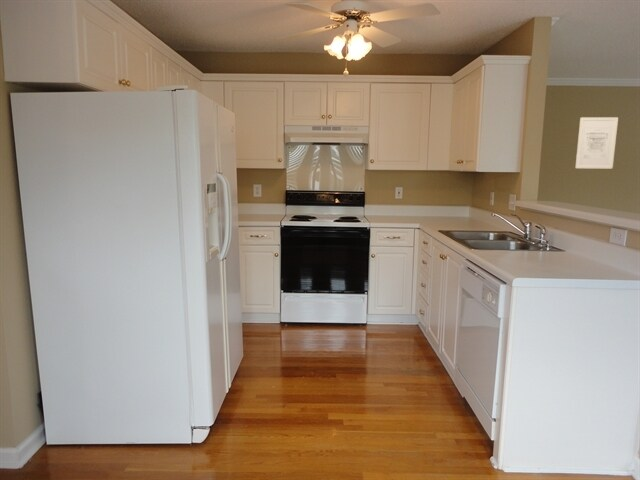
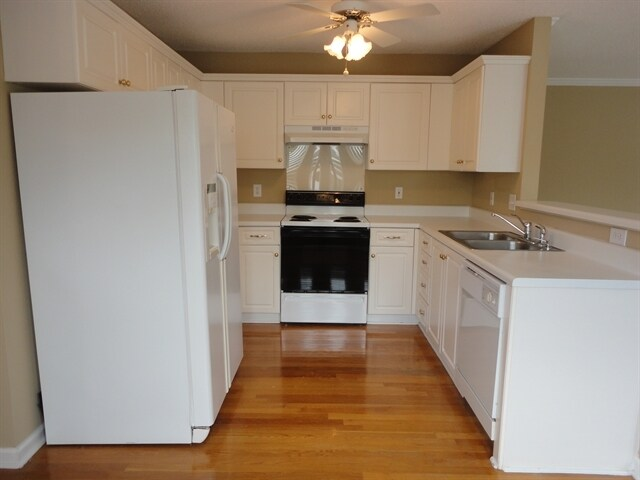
- wall art [574,116,619,169]
